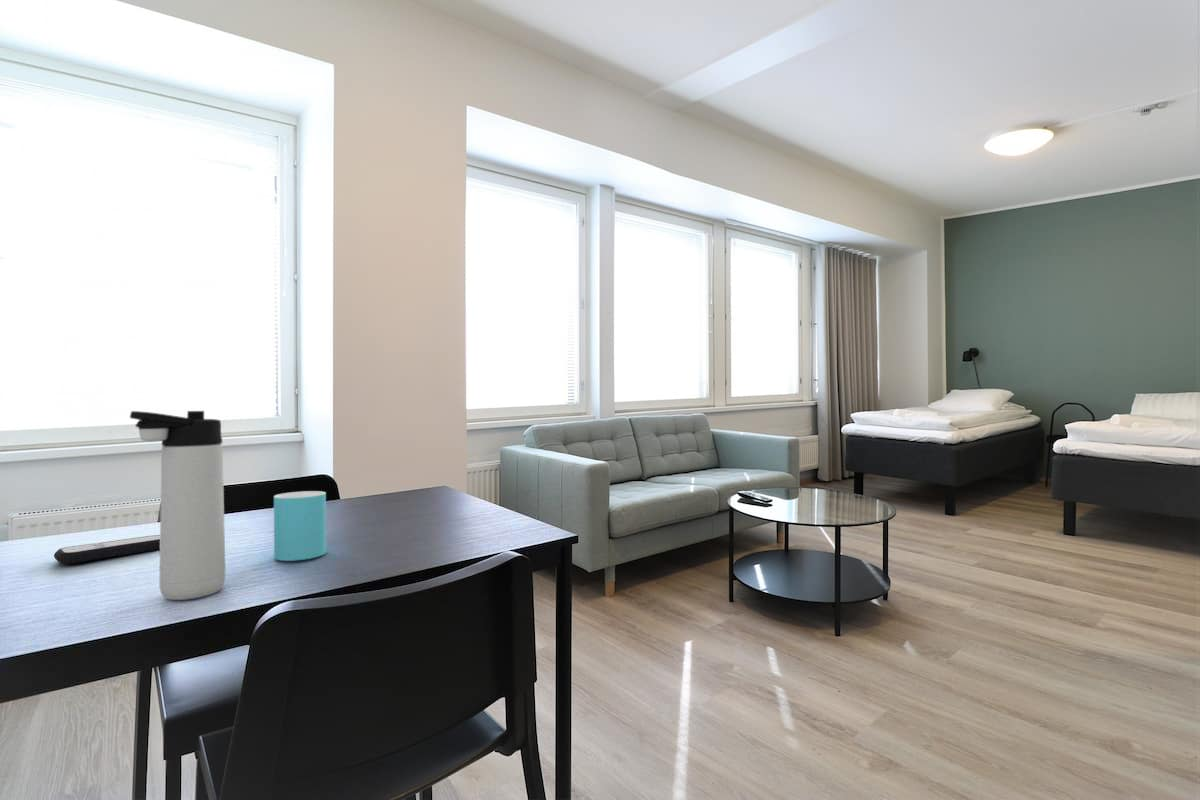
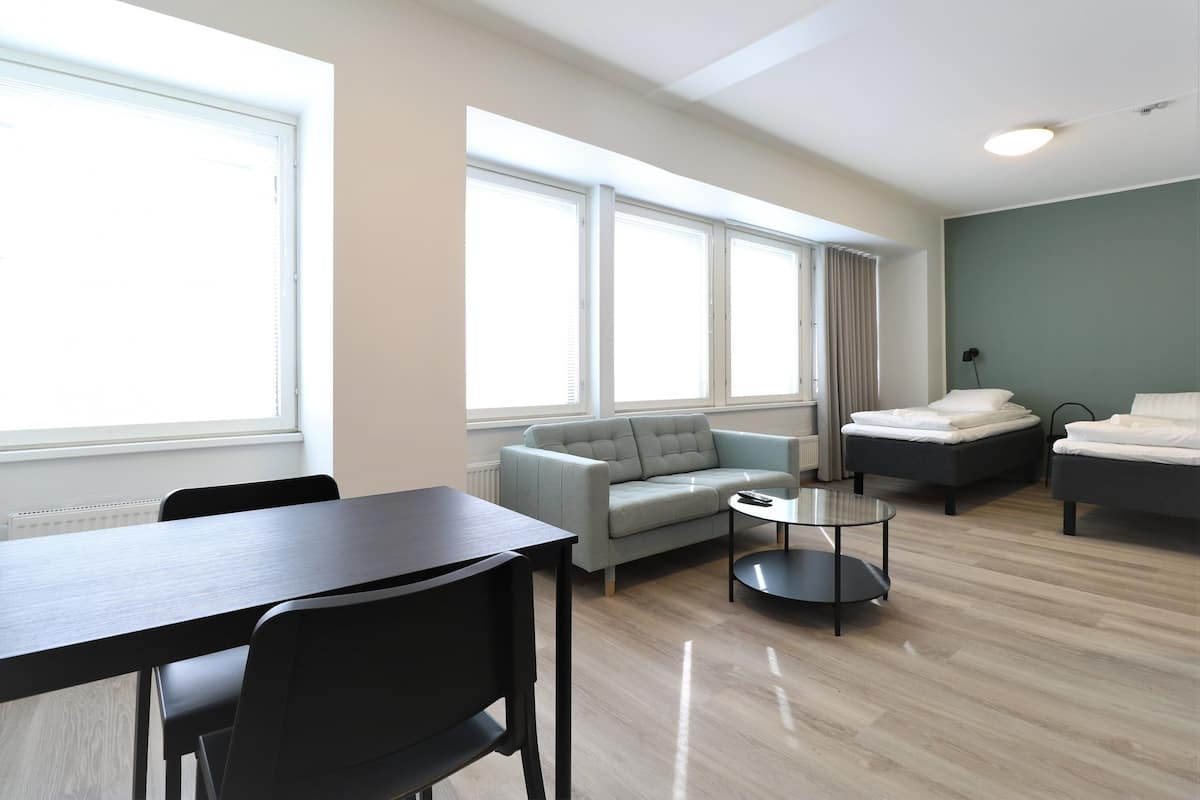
- remote control [53,534,160,565]
- thermos bottle [129,410,226,601]
- cup [273,490,327,562]
